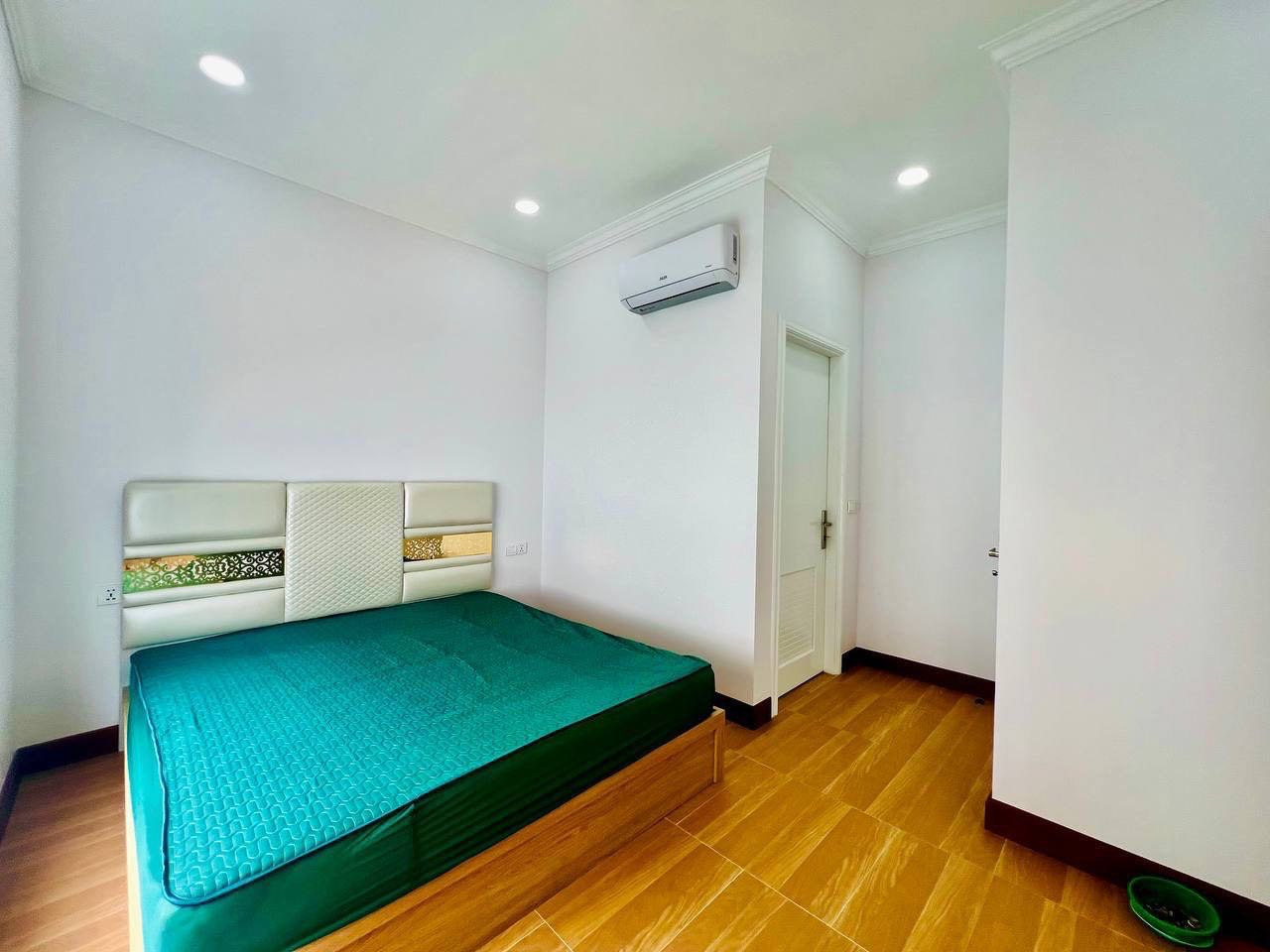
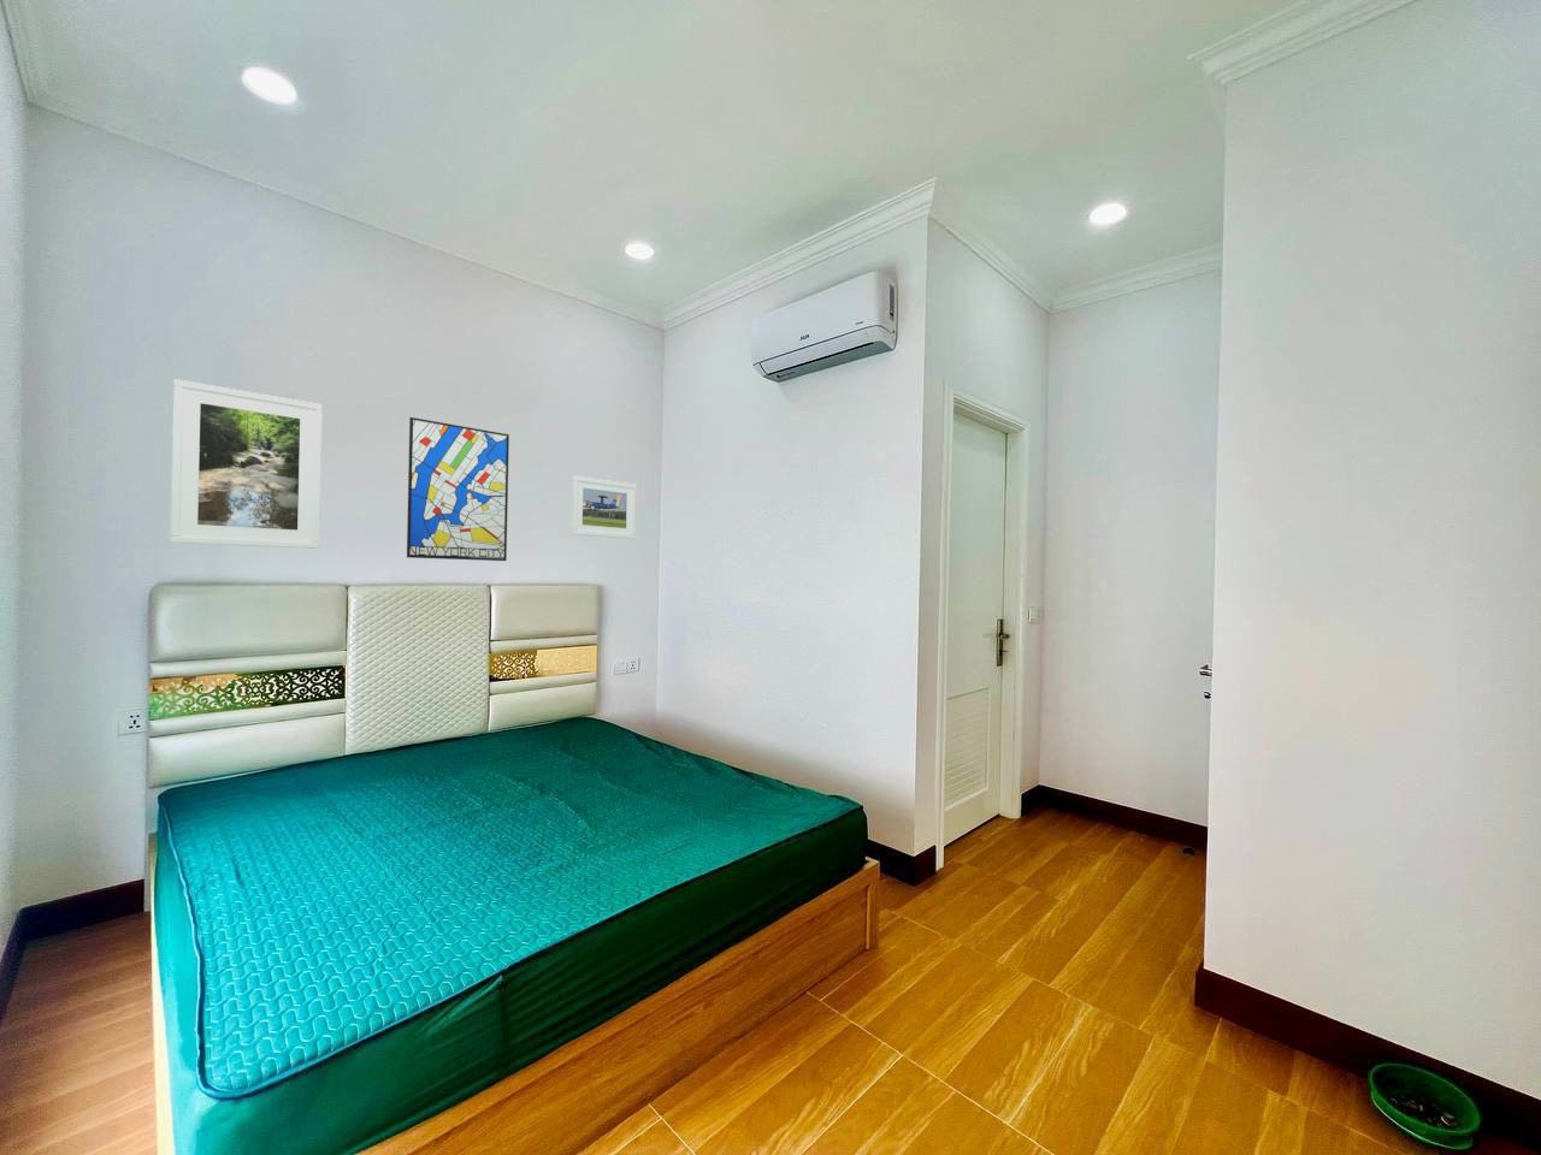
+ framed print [170,377,324,550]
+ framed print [569,476,637,540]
+ wall art [405,416,511,562]
